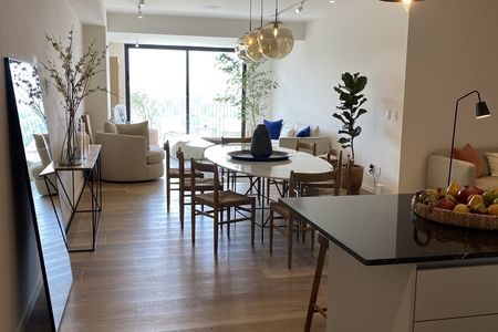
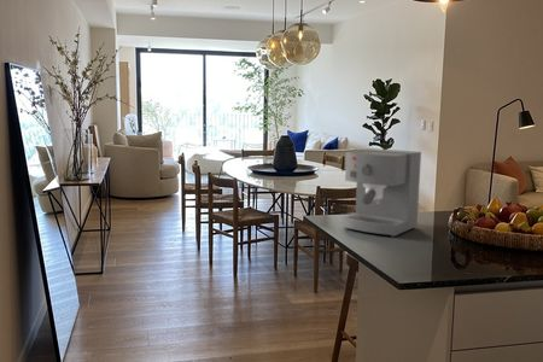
+ coffee maker [341,147,422,238]
